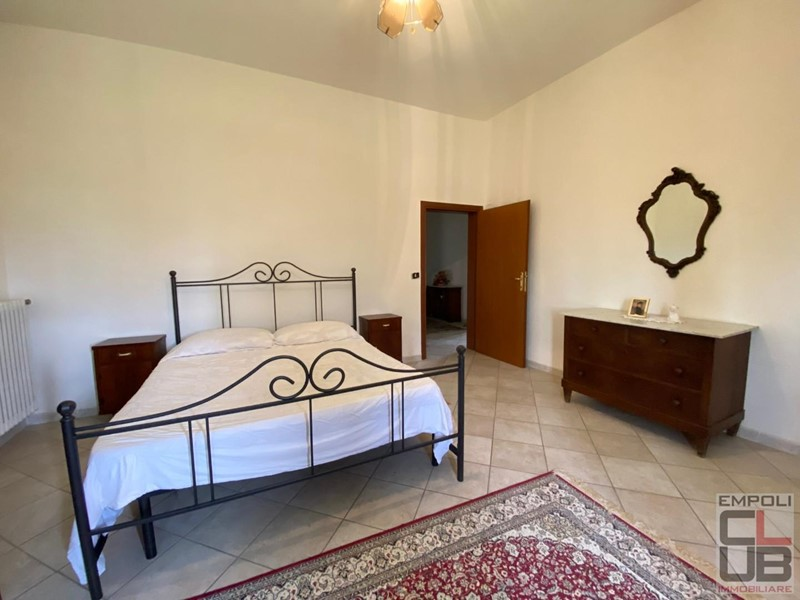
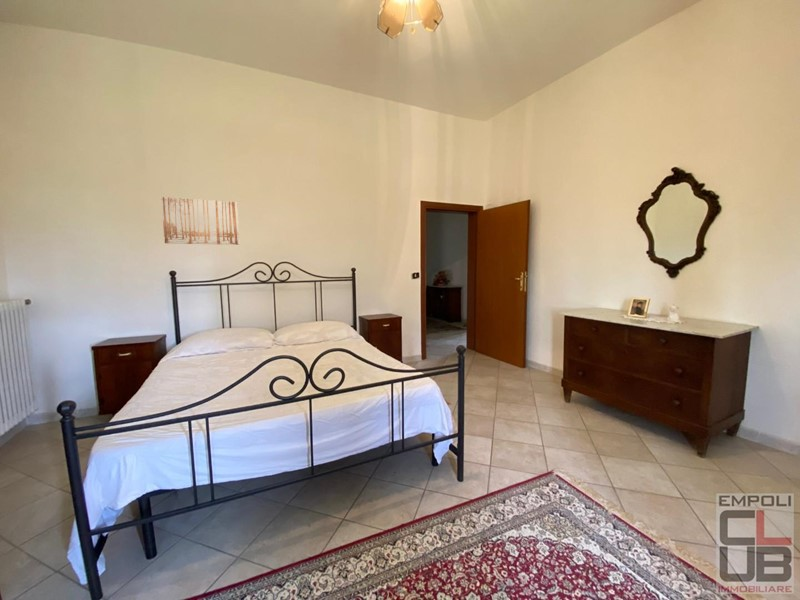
+ wall art [160,196,240,246]
